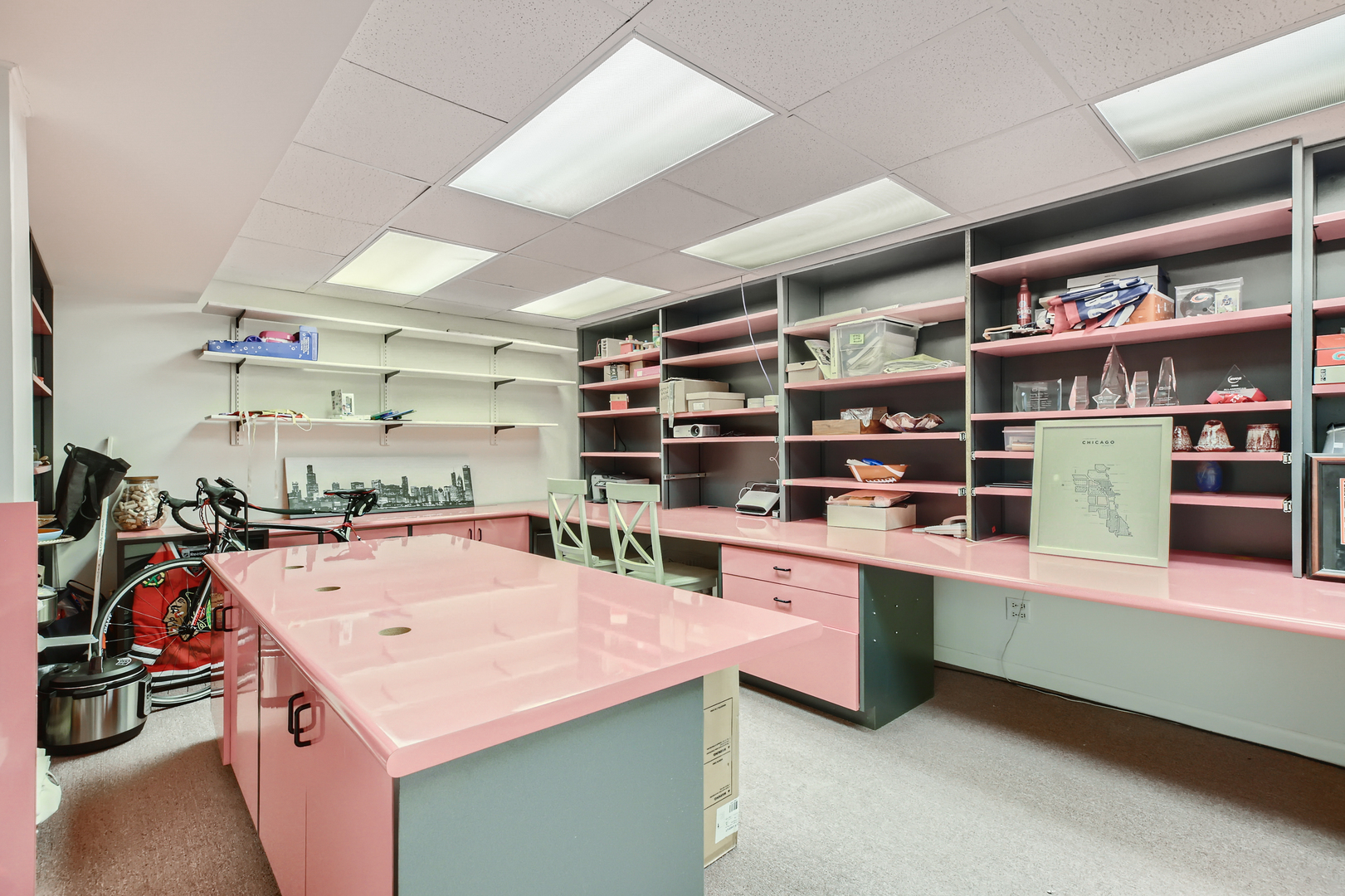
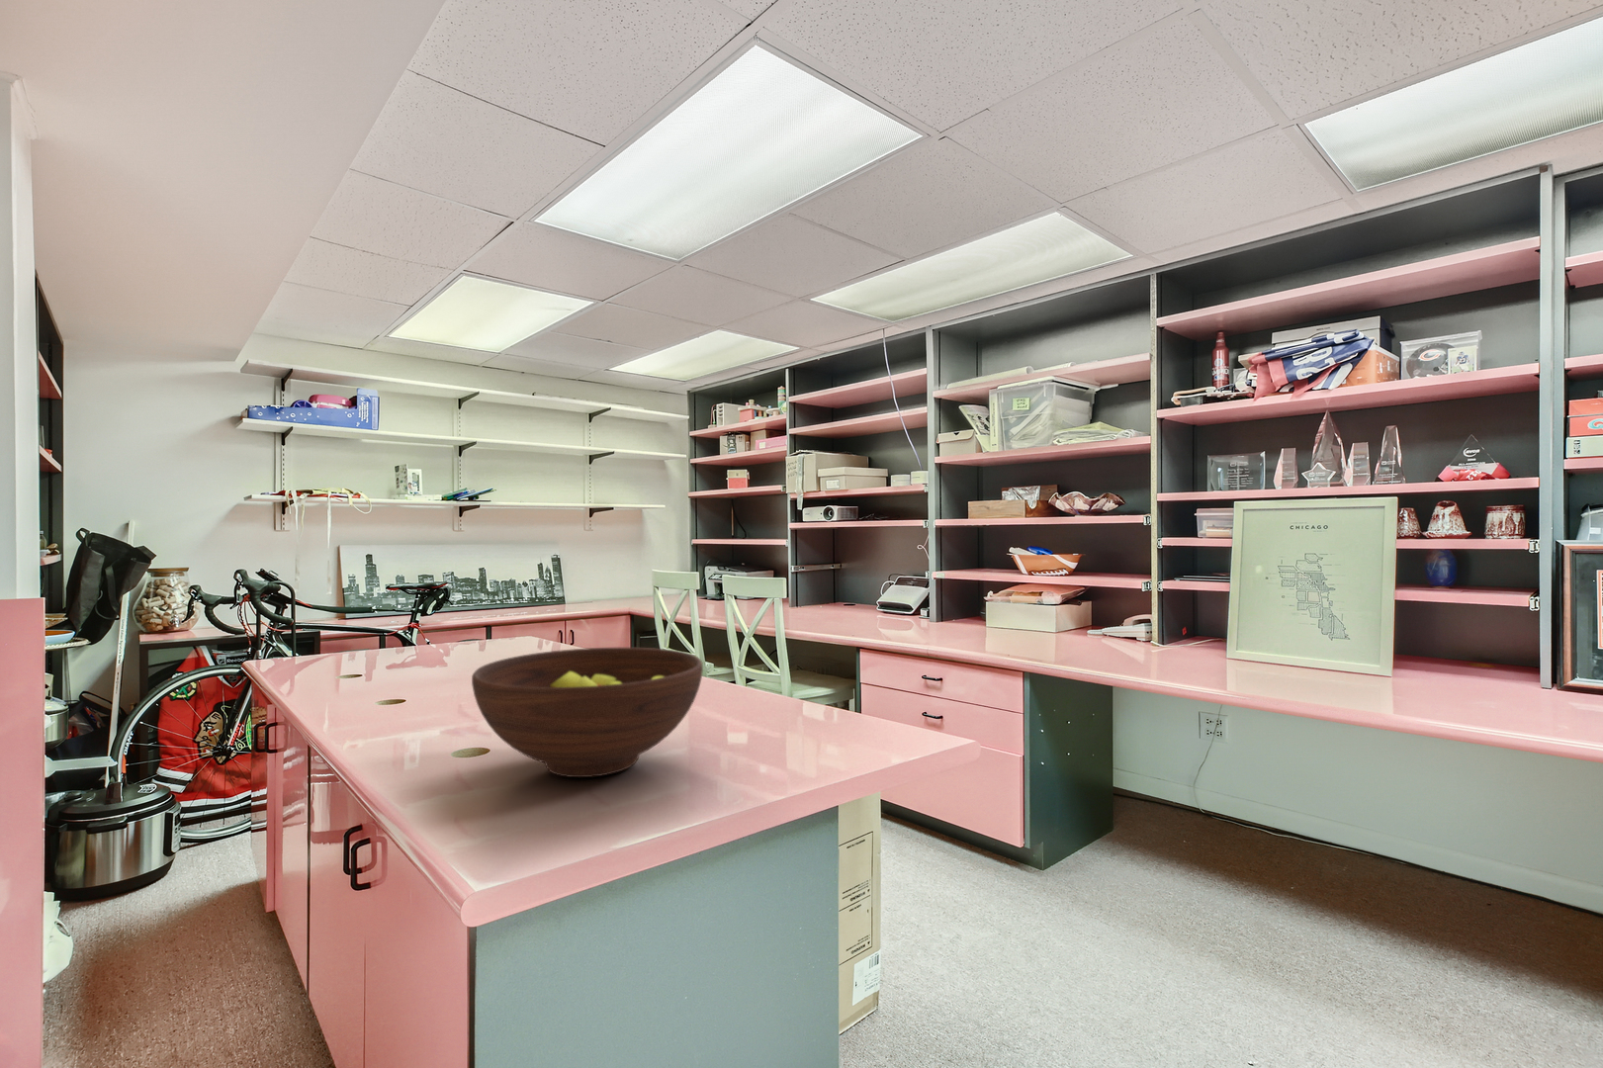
+ fruit bowl [471,647,704,778]
